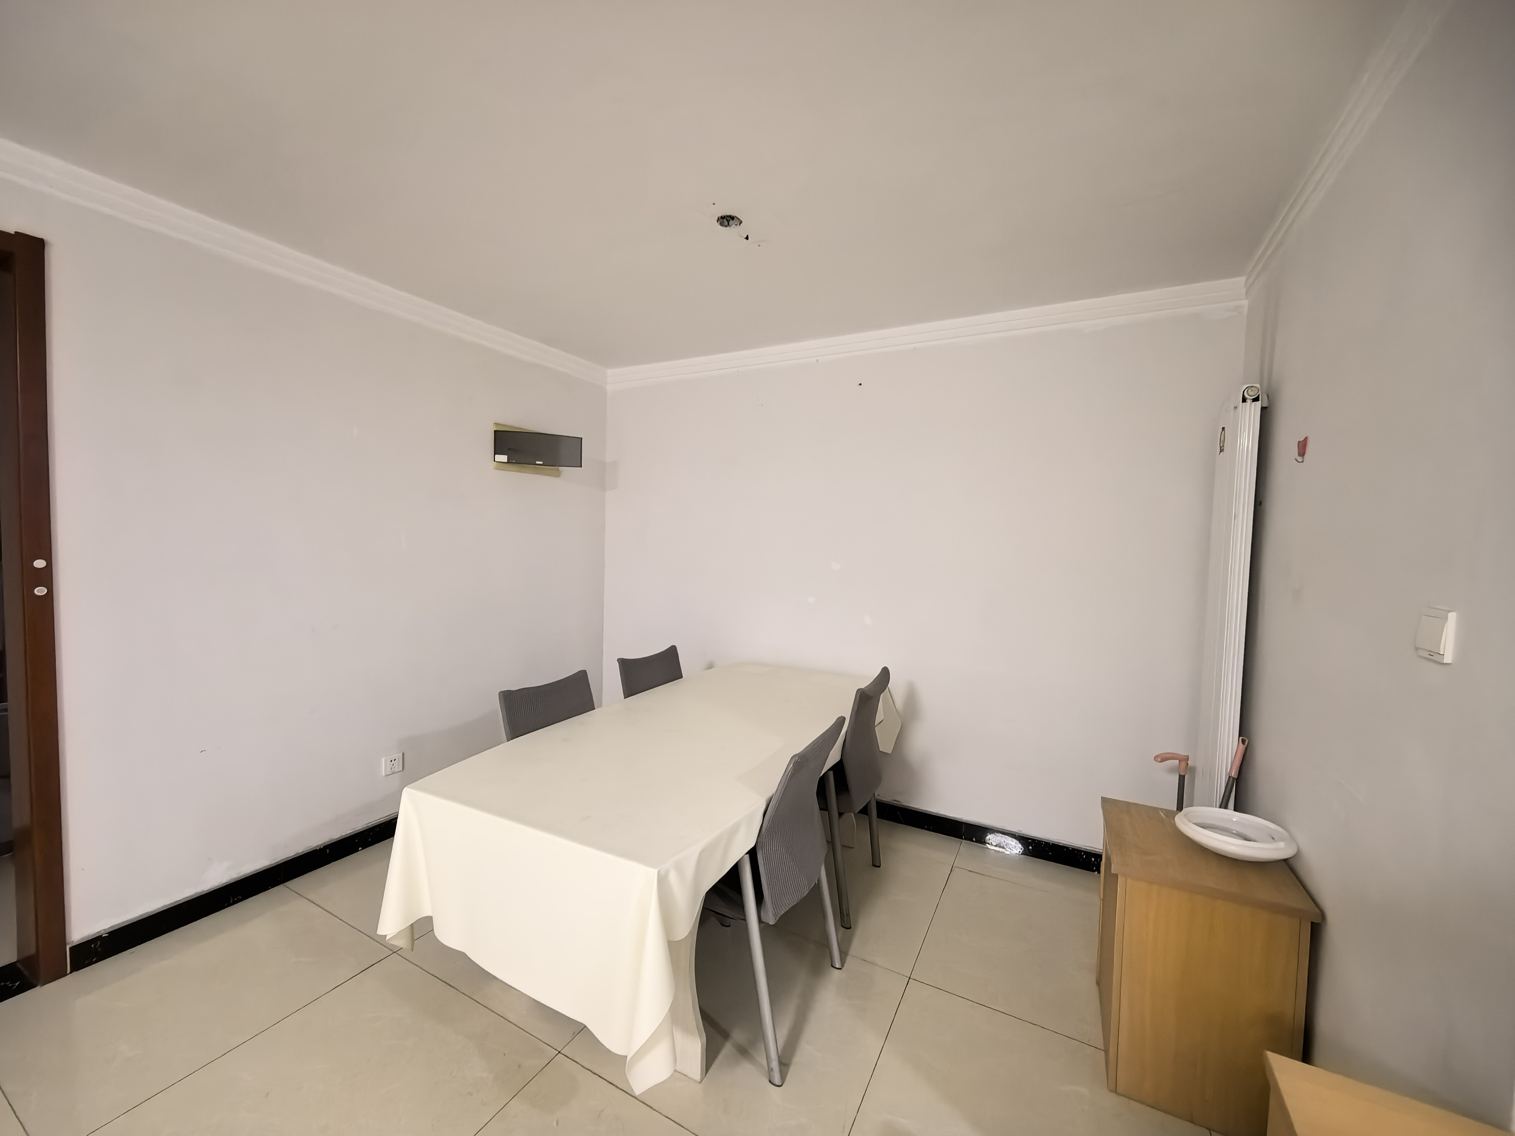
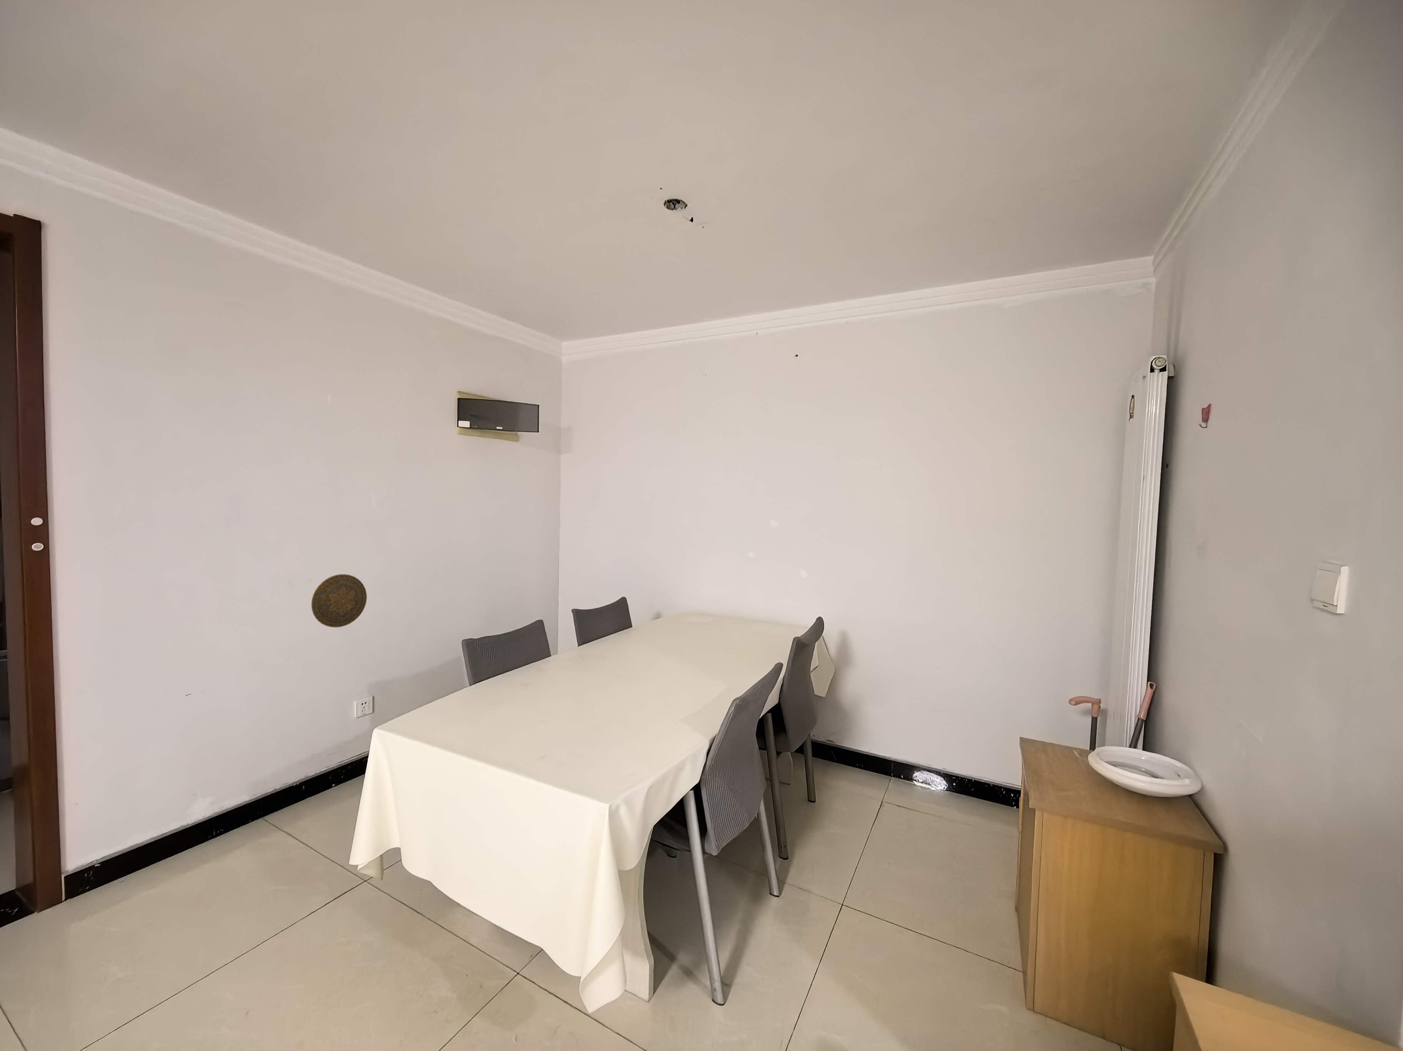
+ decorative plate [312,574,367,628]
